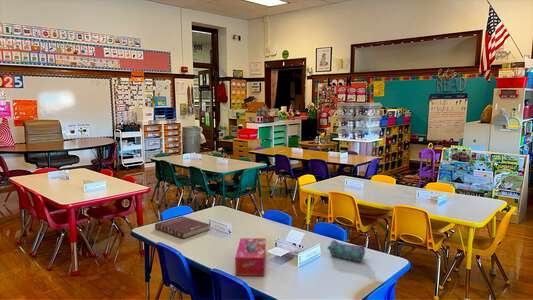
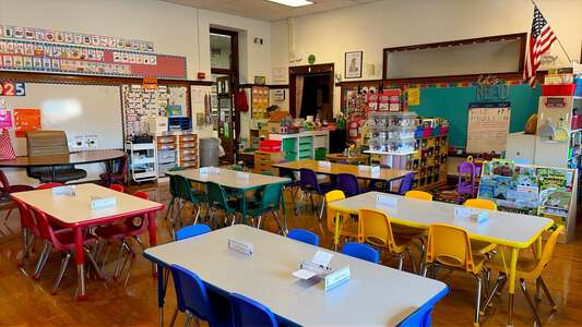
- book [154,215,211,240]
- tissue box [234,237,267,277]
- pencil case [327,239,366,262]
